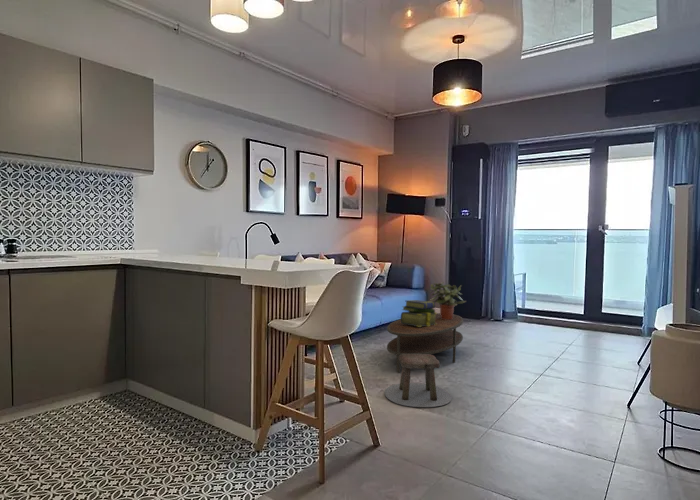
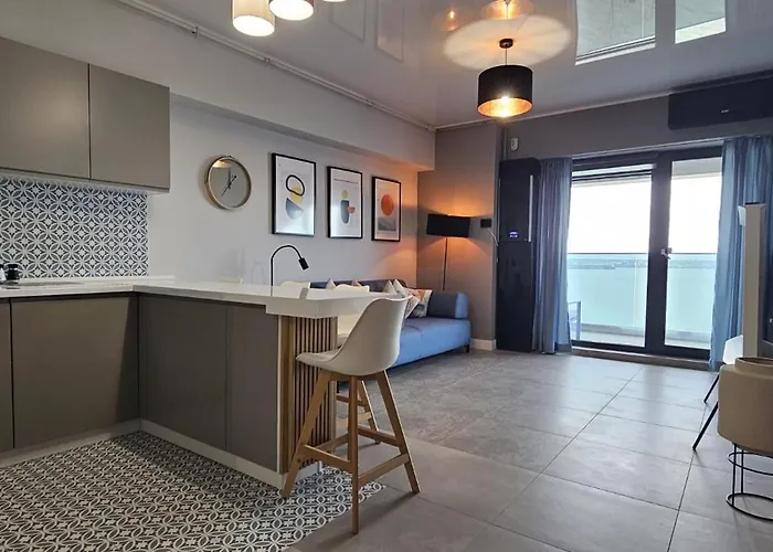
- potted plant [427,281,467,320]
- stool [384,354,452,408]
- coffee table [386,312,464,374]
- stack of books [400,299,438,327]
